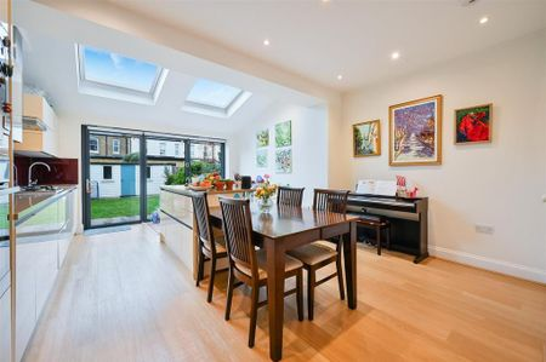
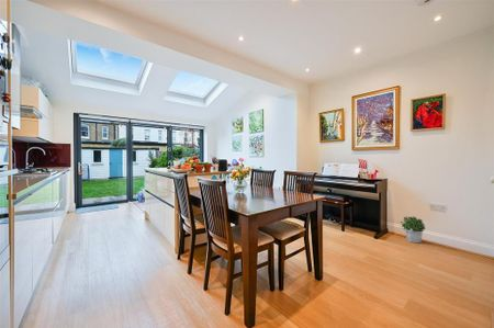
+ potted plant [400,215,426,244]
